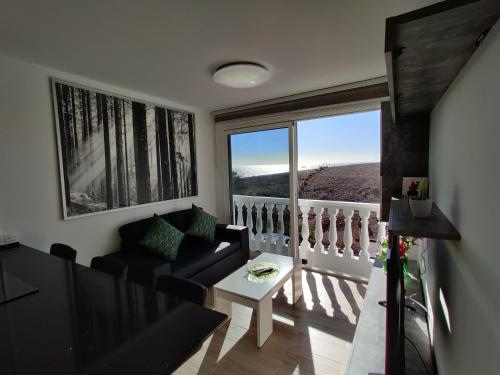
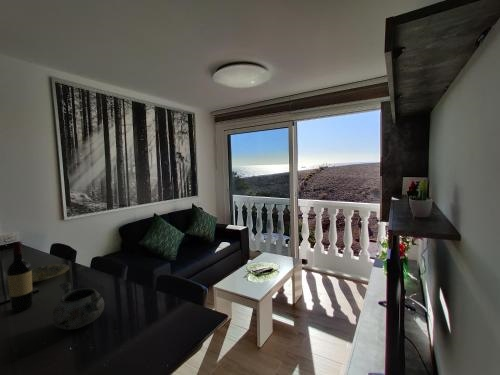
+ decorative bowl [52,281,105,331]
+ wine bottle [6,240,34,313]
+ plate [6,263,70,283]
